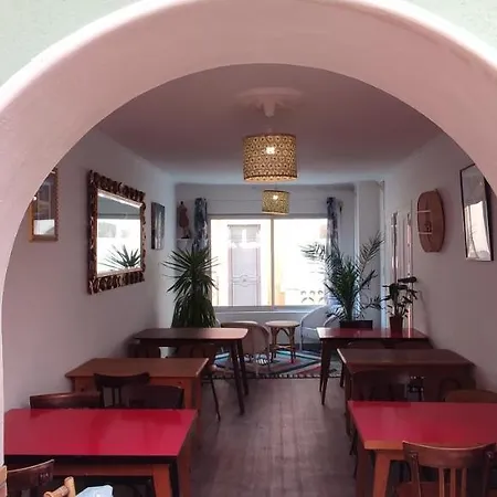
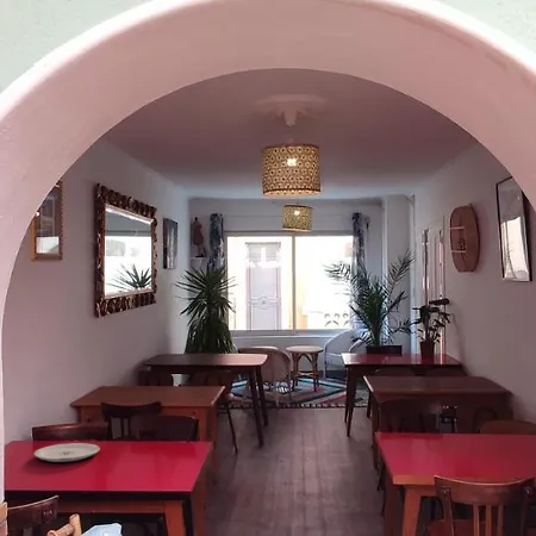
+ plate [33,442,101,463]
